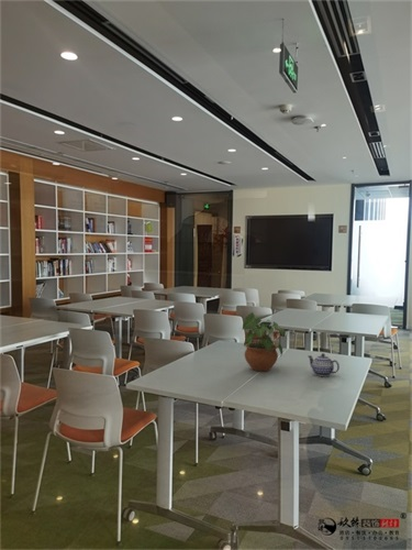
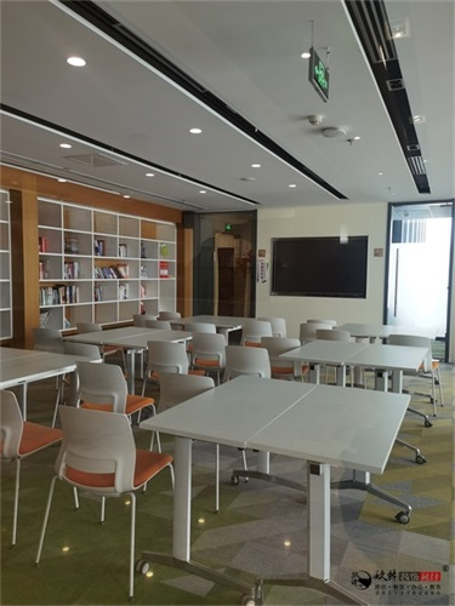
- potted plant [242,311,286,372]
- teapot [307,352,341,377]
